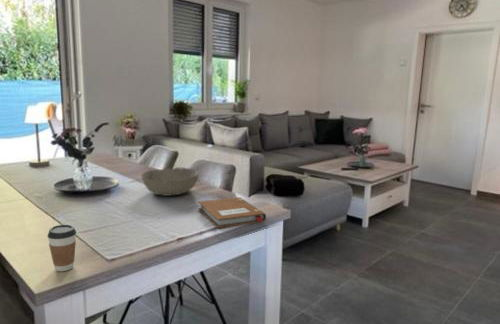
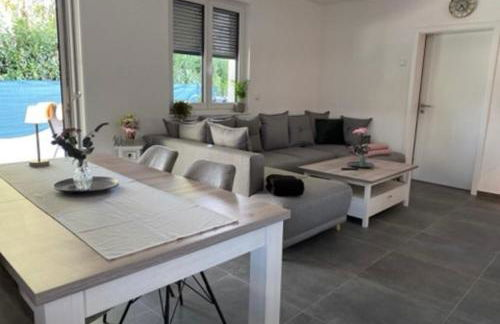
- notebook [197,196,267,229]
- bowl [140,167,200,197]
- coffee cup [46,224,77,272]
